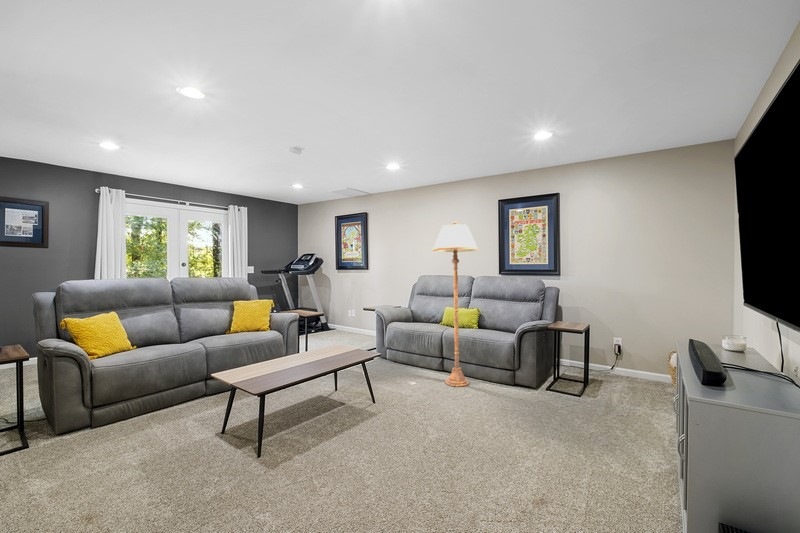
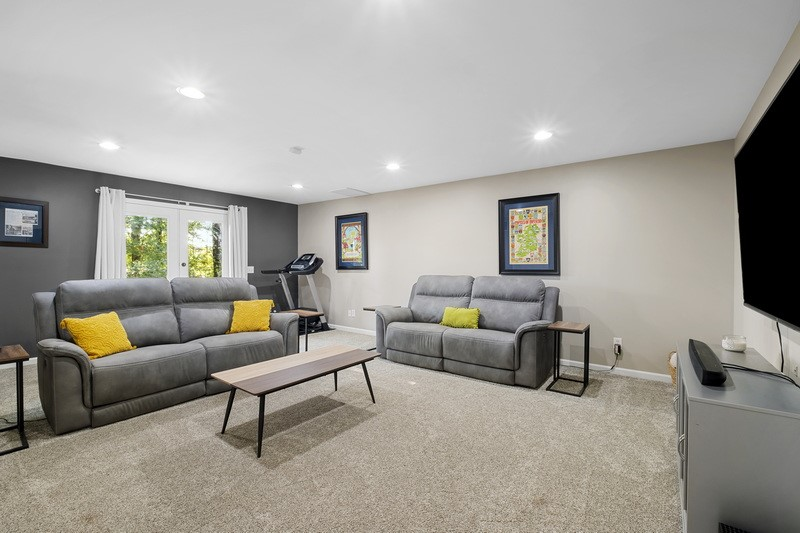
- floor lamp [431,221,479,388]
